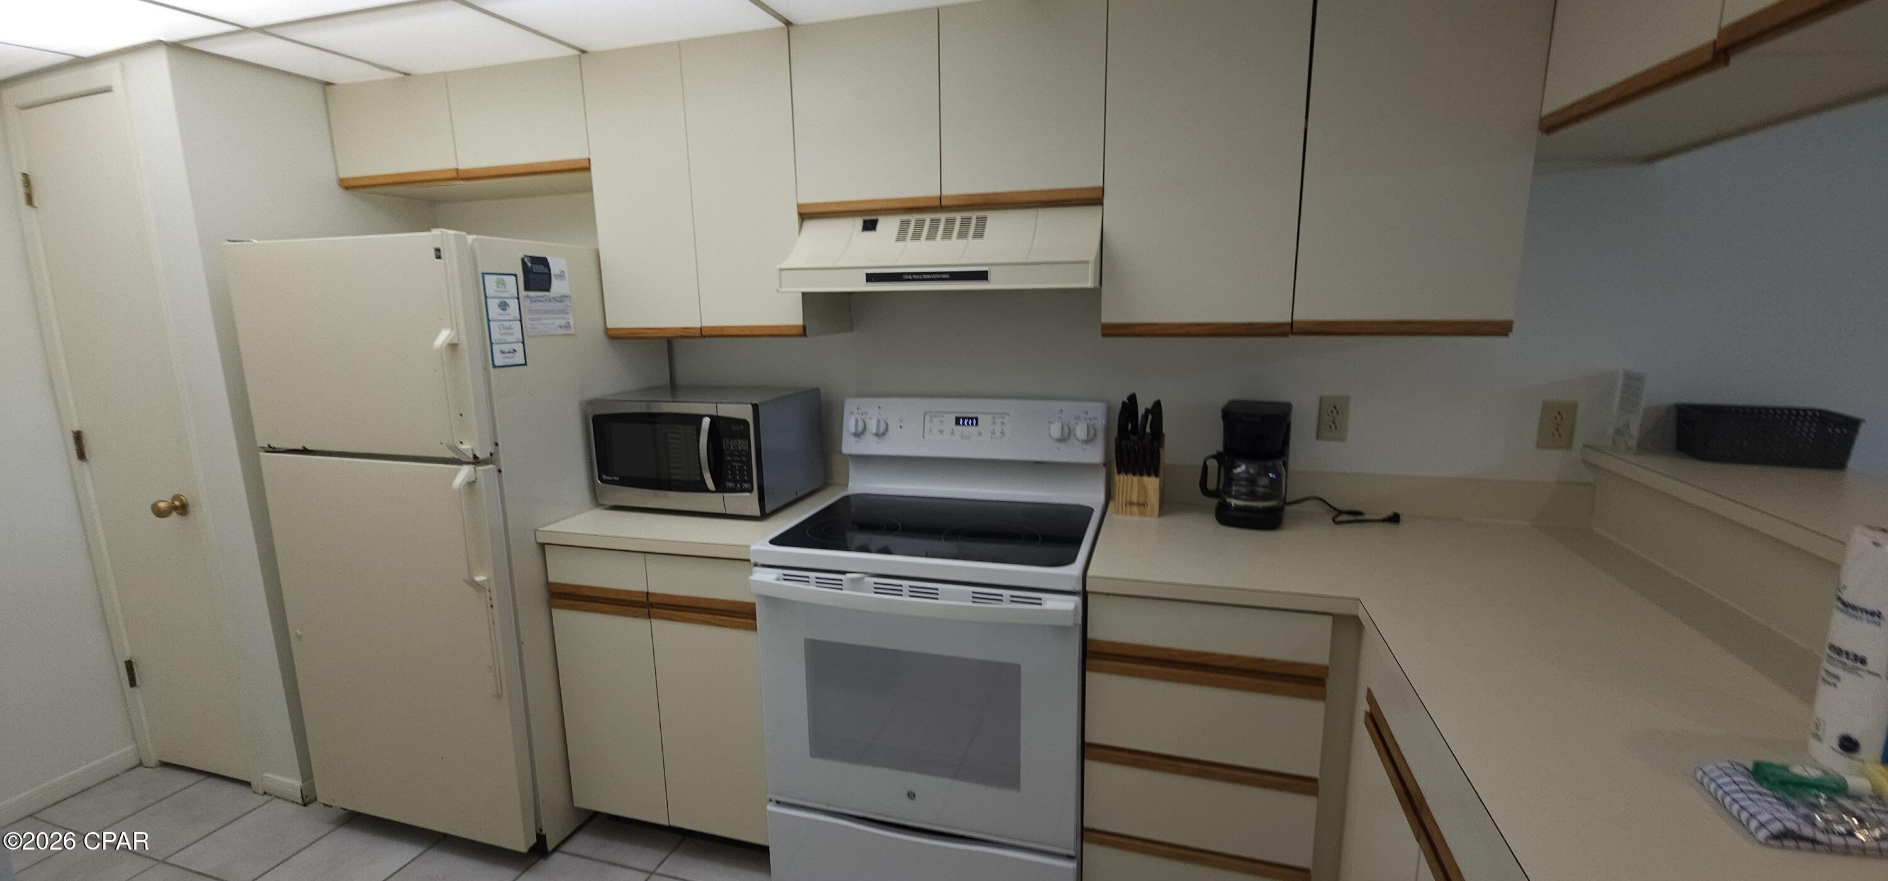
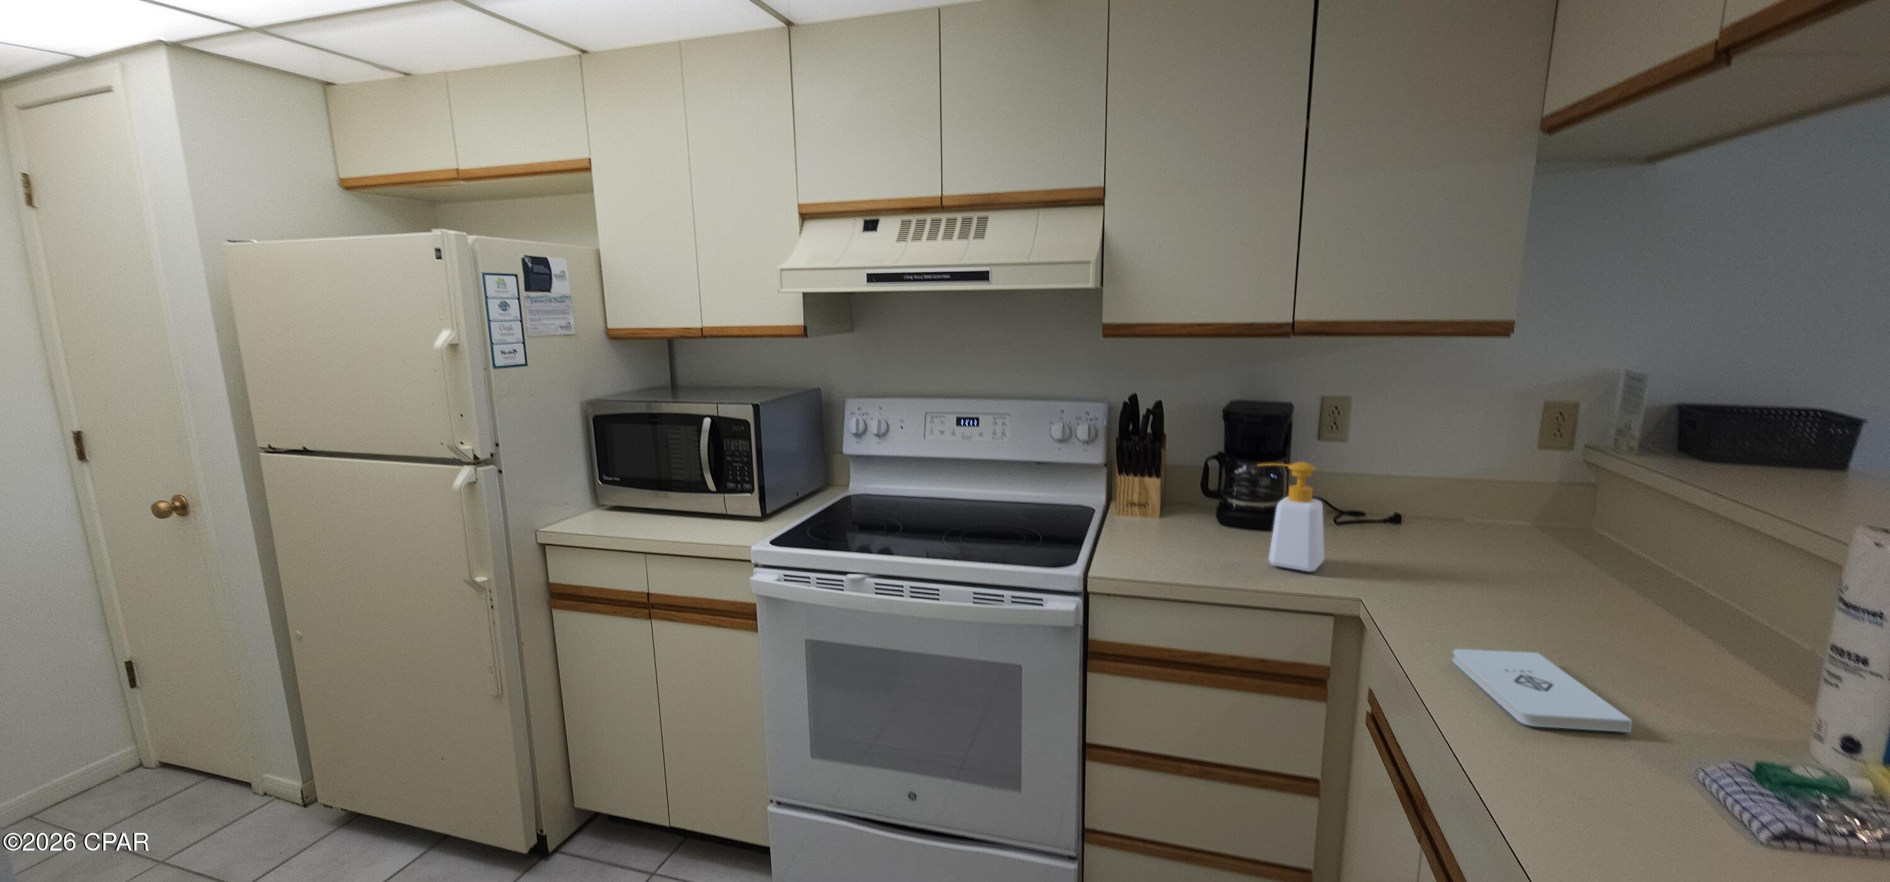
+ notepad [1451,648,1633,733]
+ soap bottle [1256,461,1325,572]
